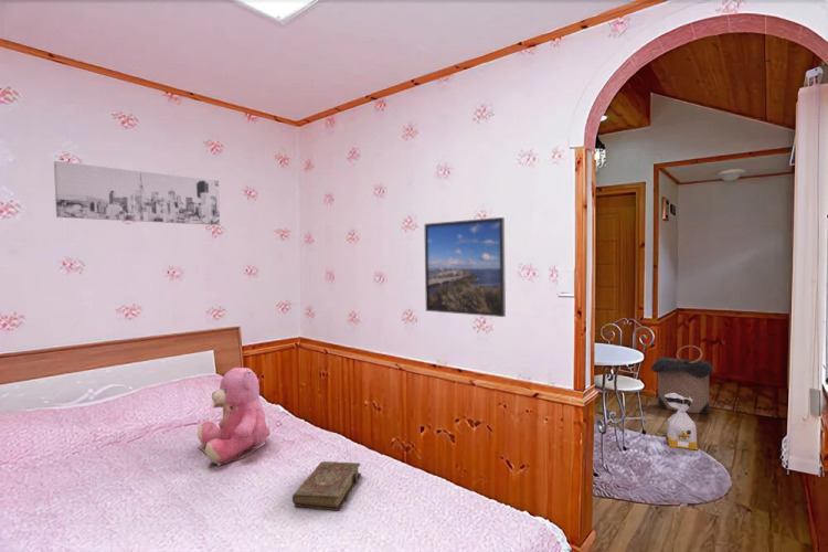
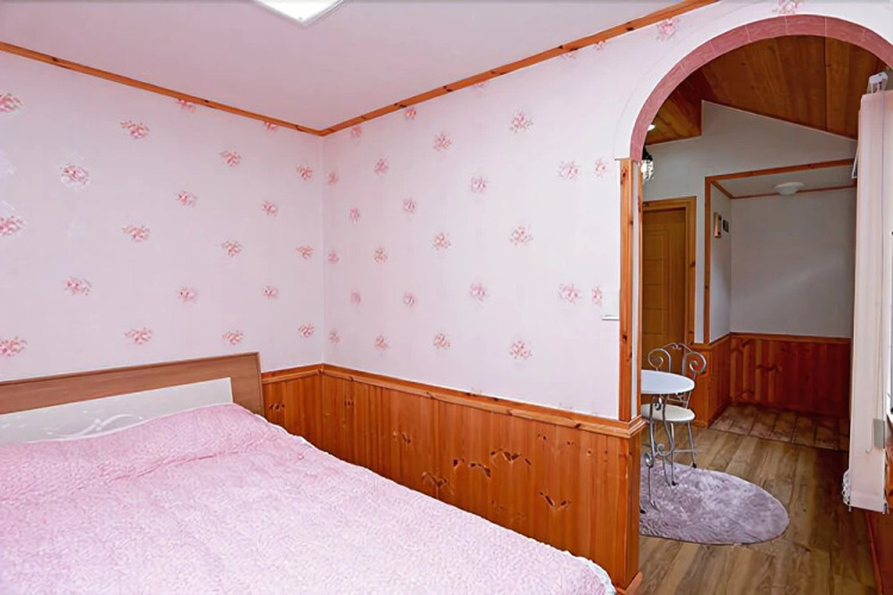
- bag [665,393,699,450]
- teddy bear [197,365,270,467]
- wall art [53,160,221,226]
- laundry hamper [650,344,715,415]
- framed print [423,216,507,318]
- book [291,460,362,511]
